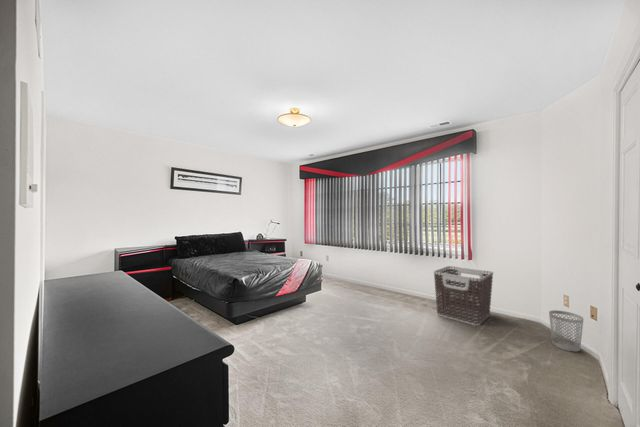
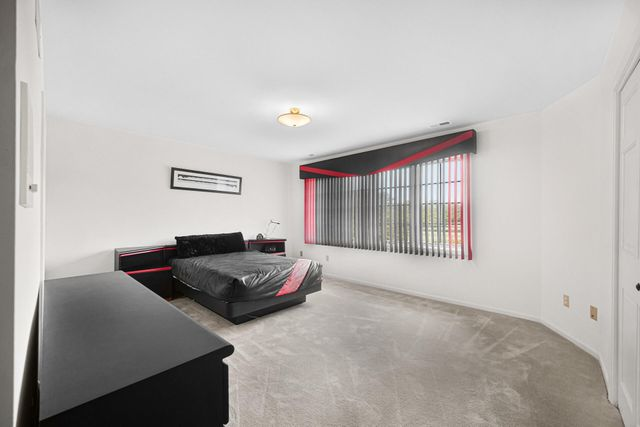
- clothes hamper [433,265,494,326]
- wastebasket [548,309,585,353]
